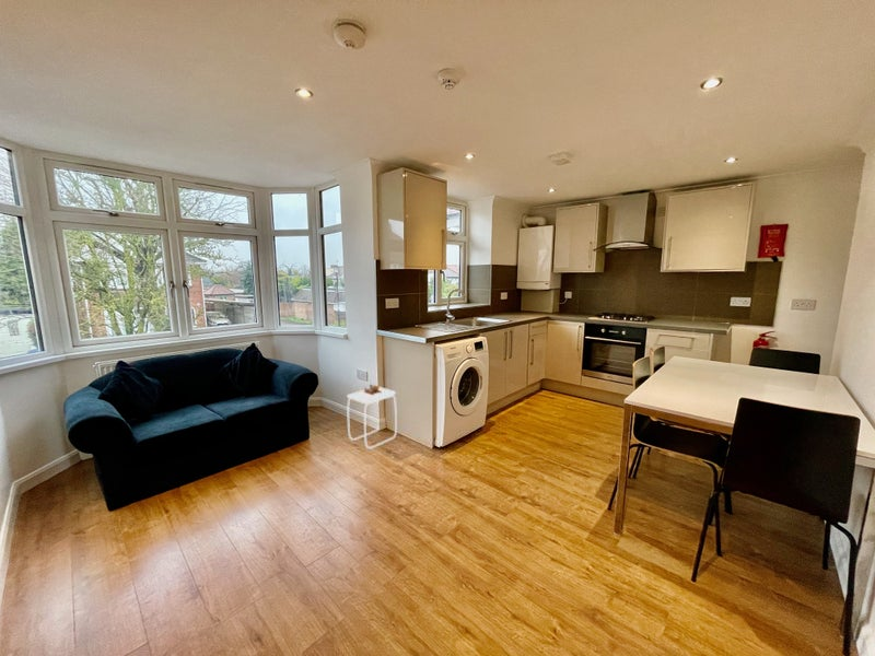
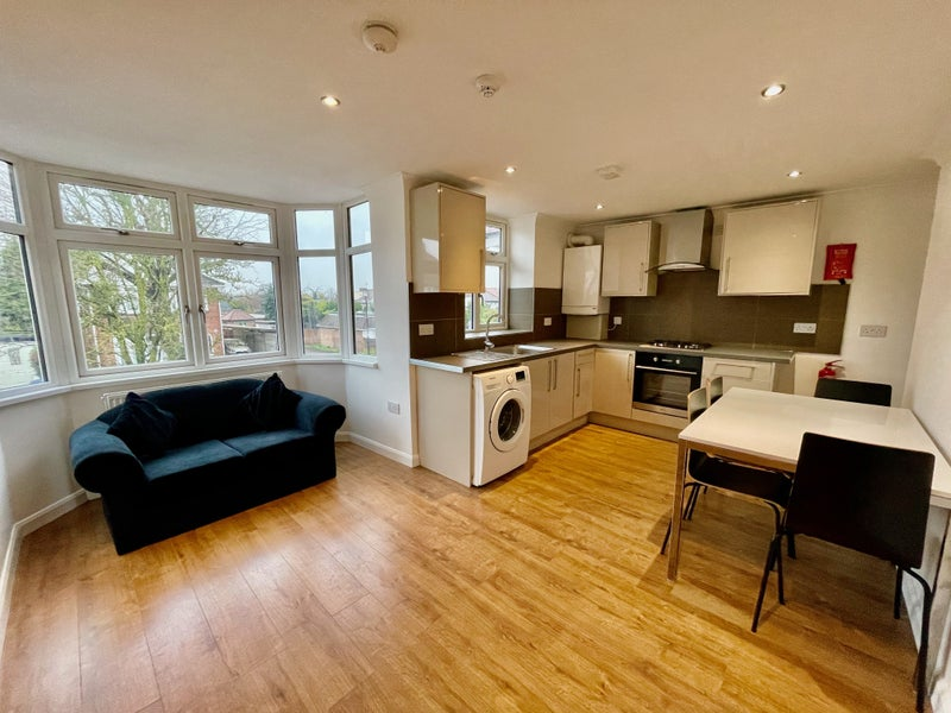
- side table [346,384,398,449]
